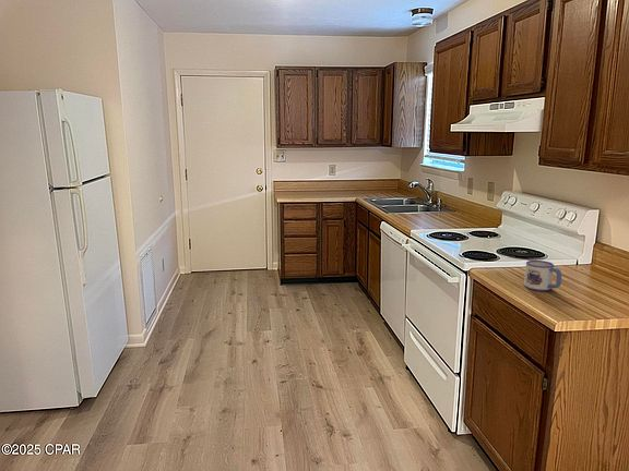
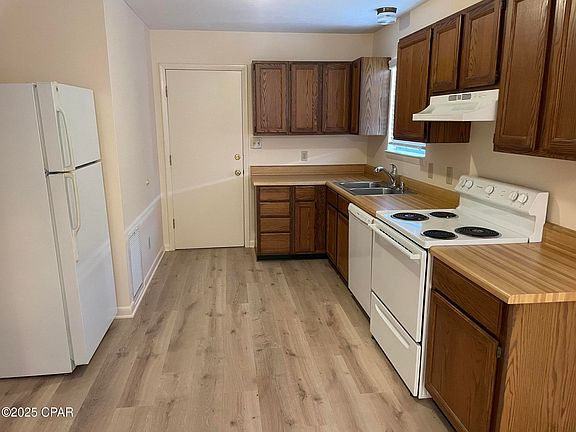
- mug [523,259,562,292]
